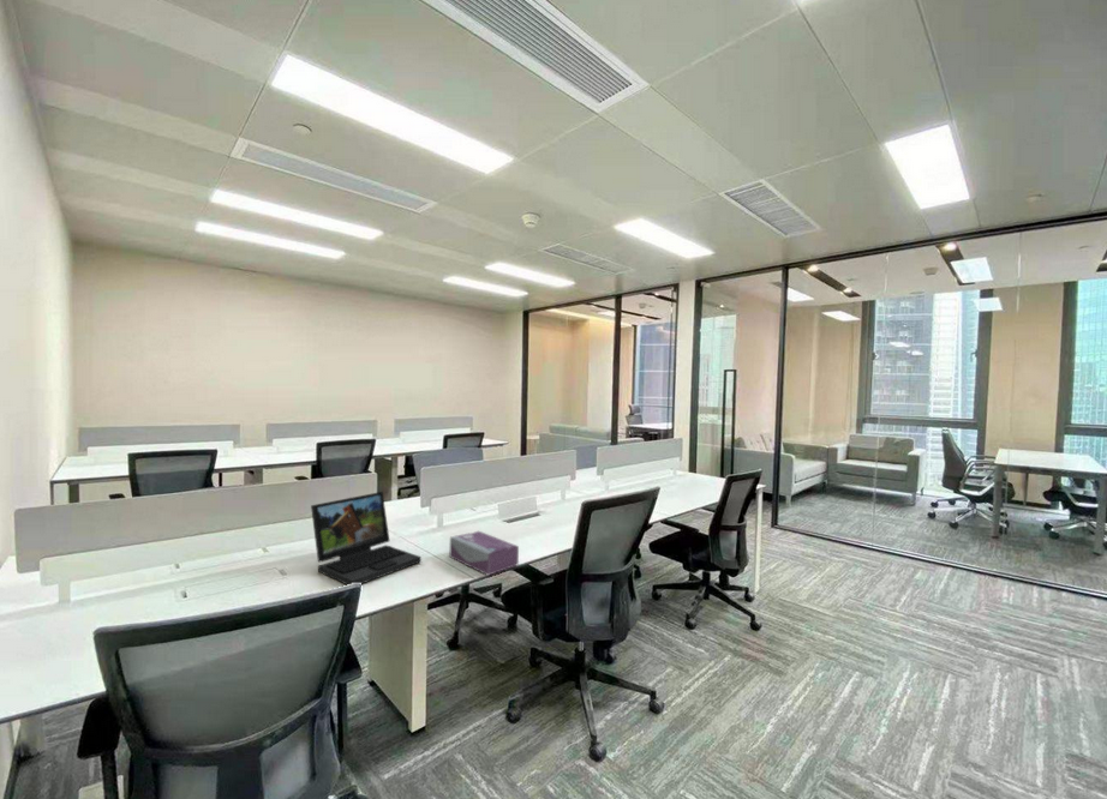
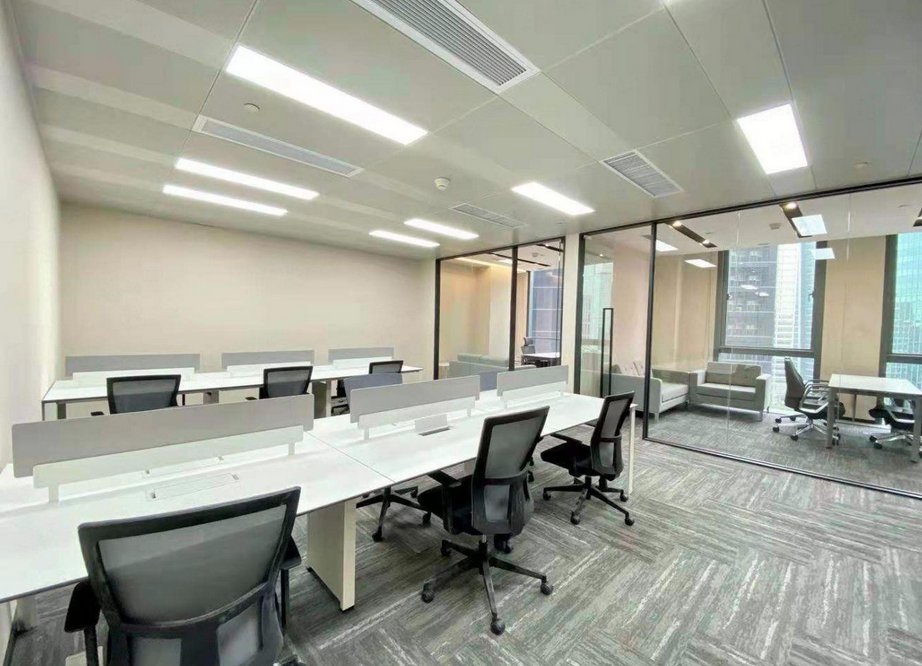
- laptop [310,491,423,585]
- tissue box [448,530,520,577]
